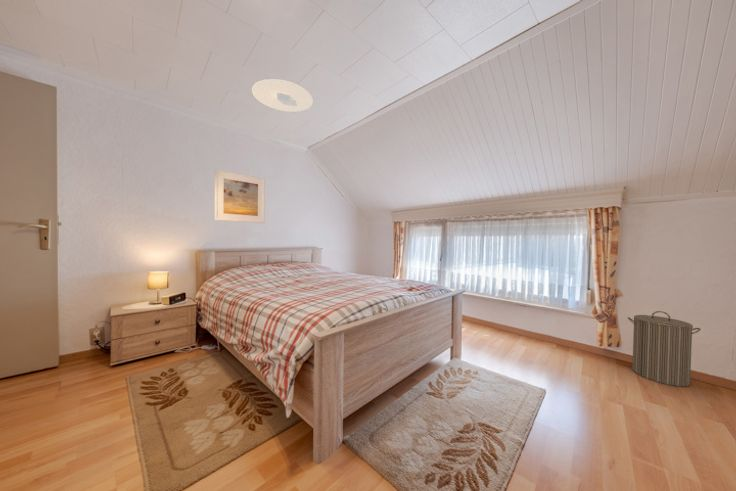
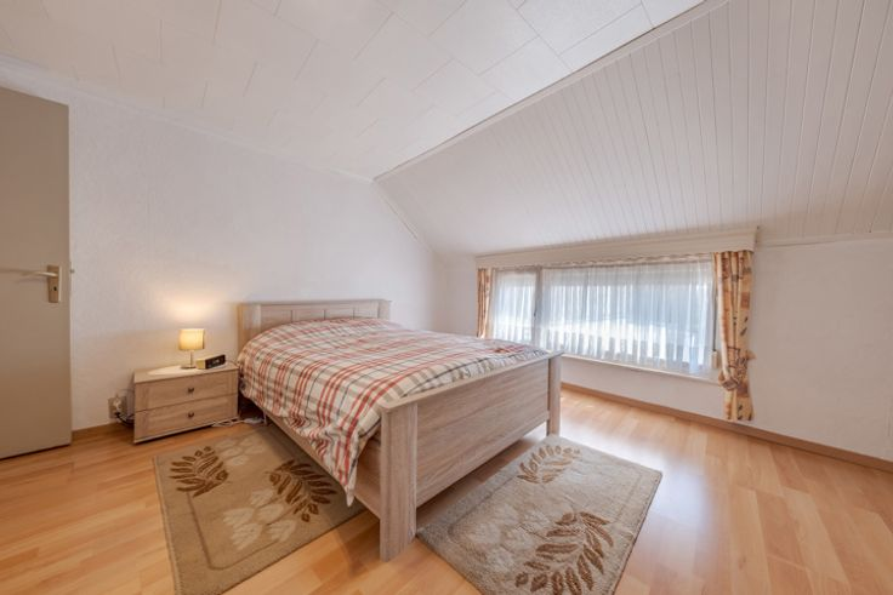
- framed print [214,168,266,224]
- laundry hamper [627,310,702,388]
- ceiling light [251,78,314,113]
